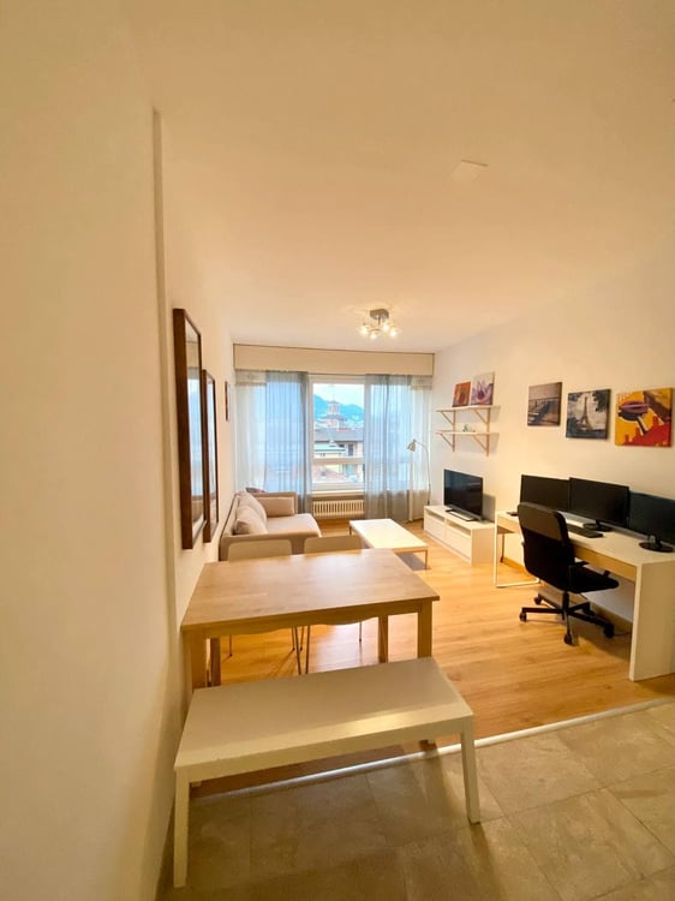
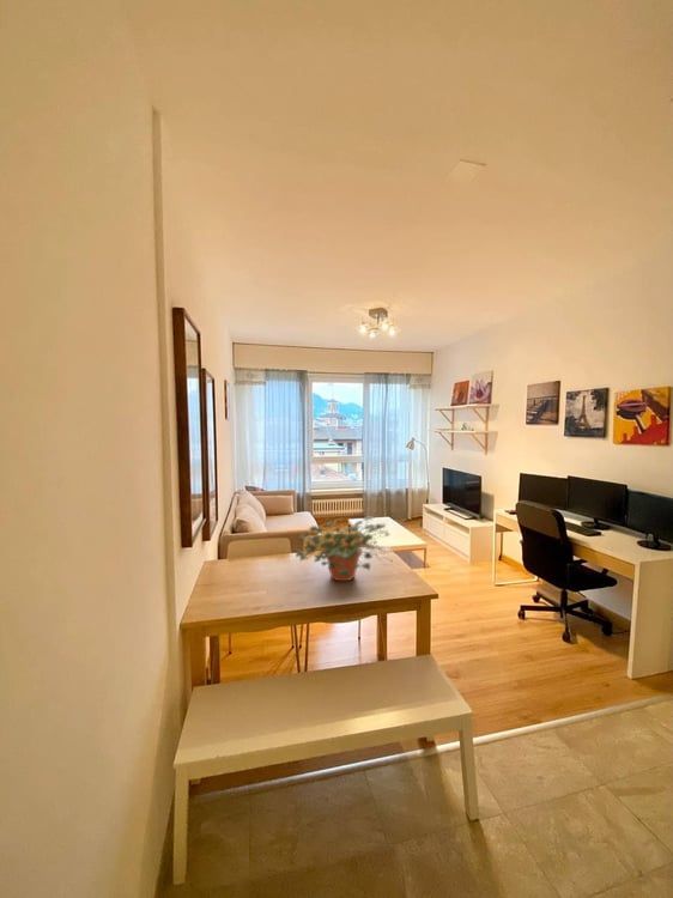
+ potted plant [295,515,398,583]
